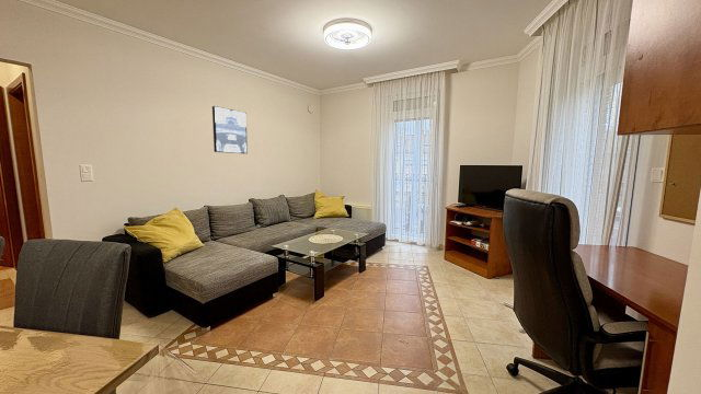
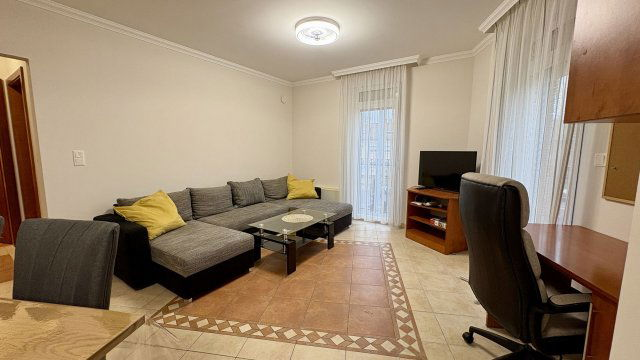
- wall art [211,105,249,154]
